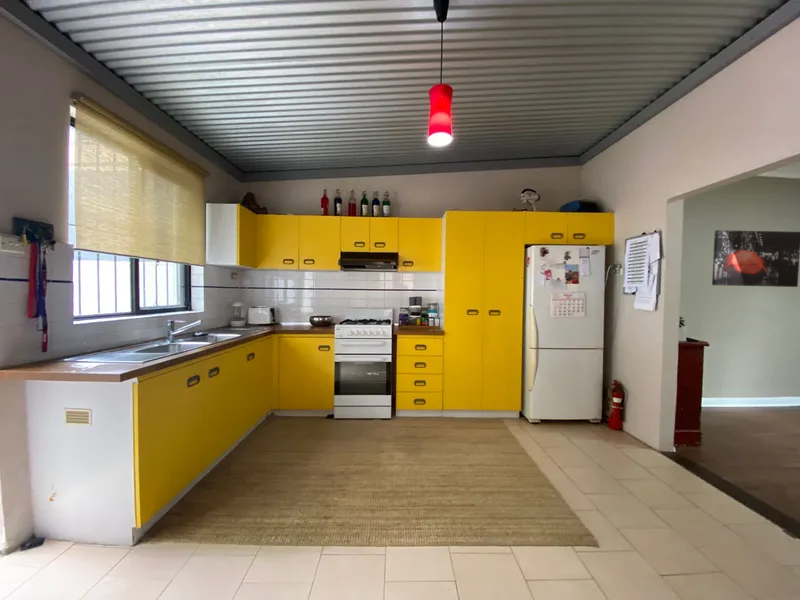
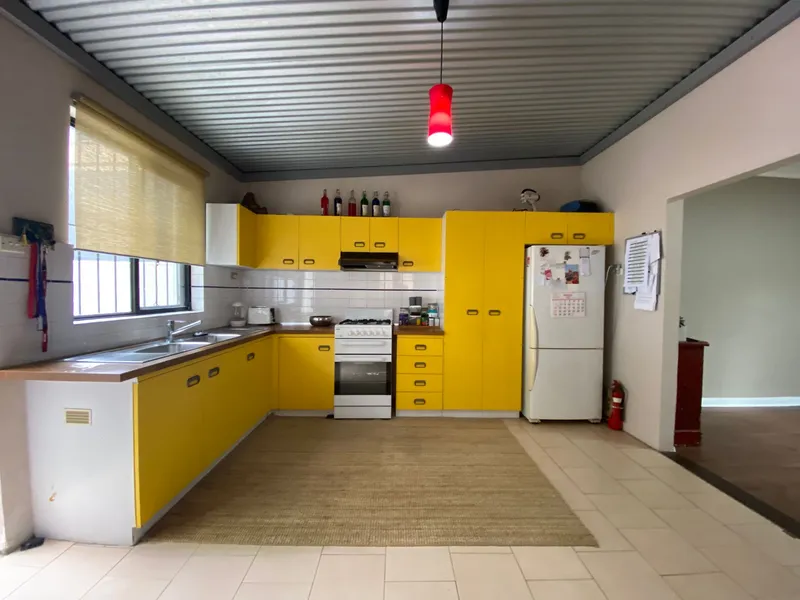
- wall art [711,229,800,288]
